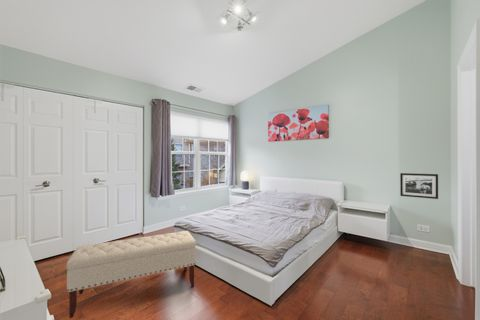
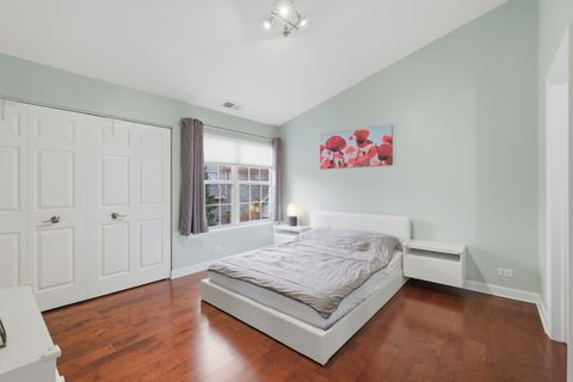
- bench [65,230,197,319]
- picture frame [399,172,439,200]
